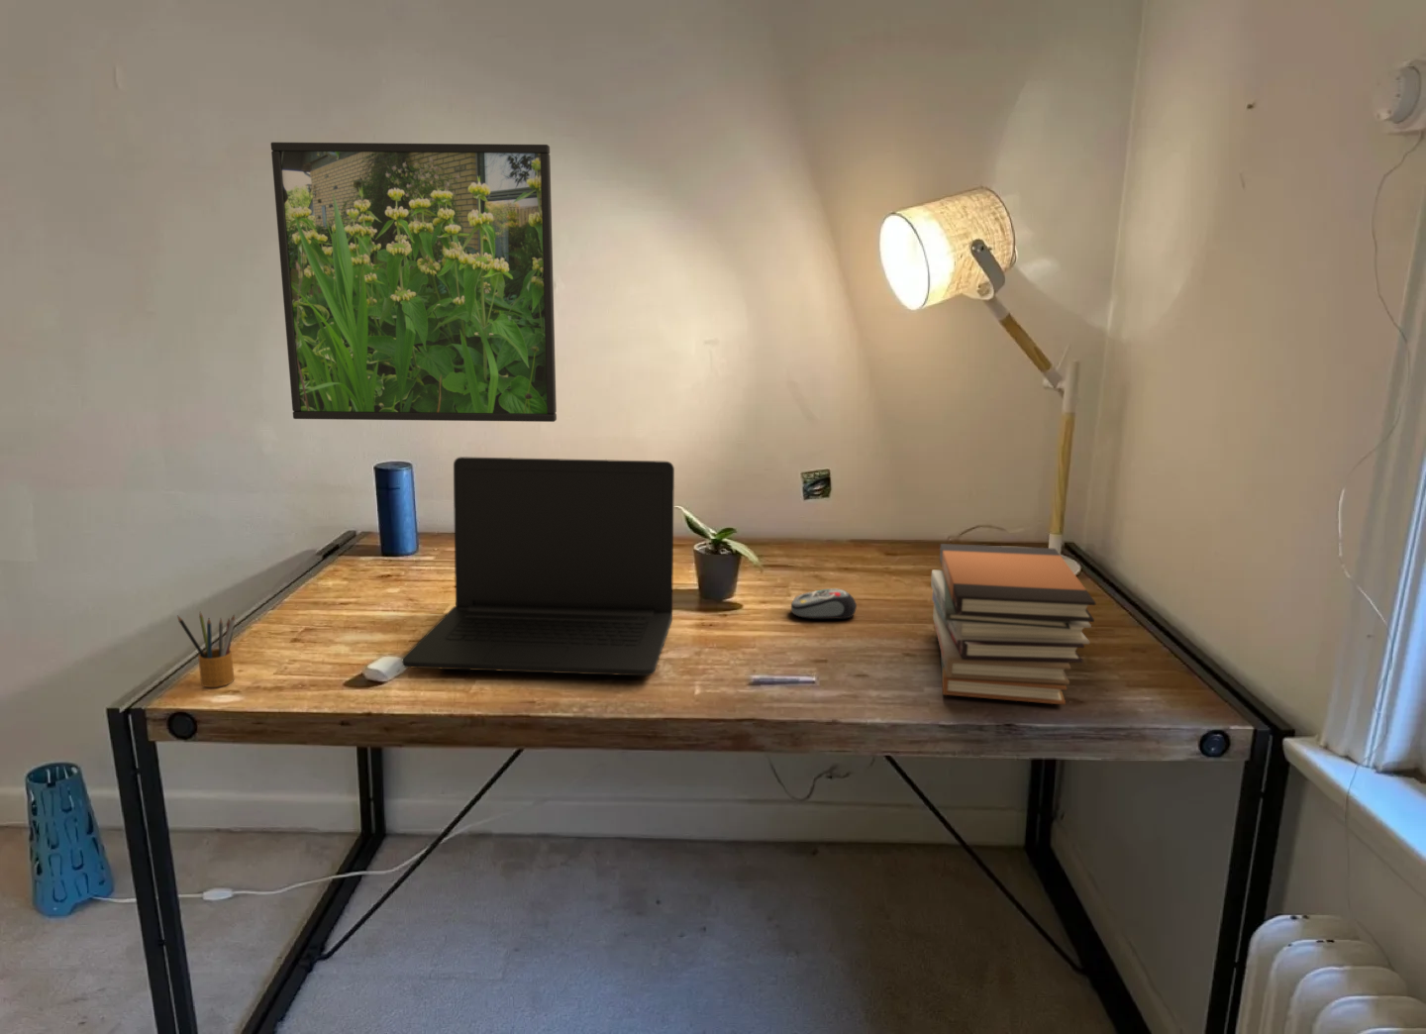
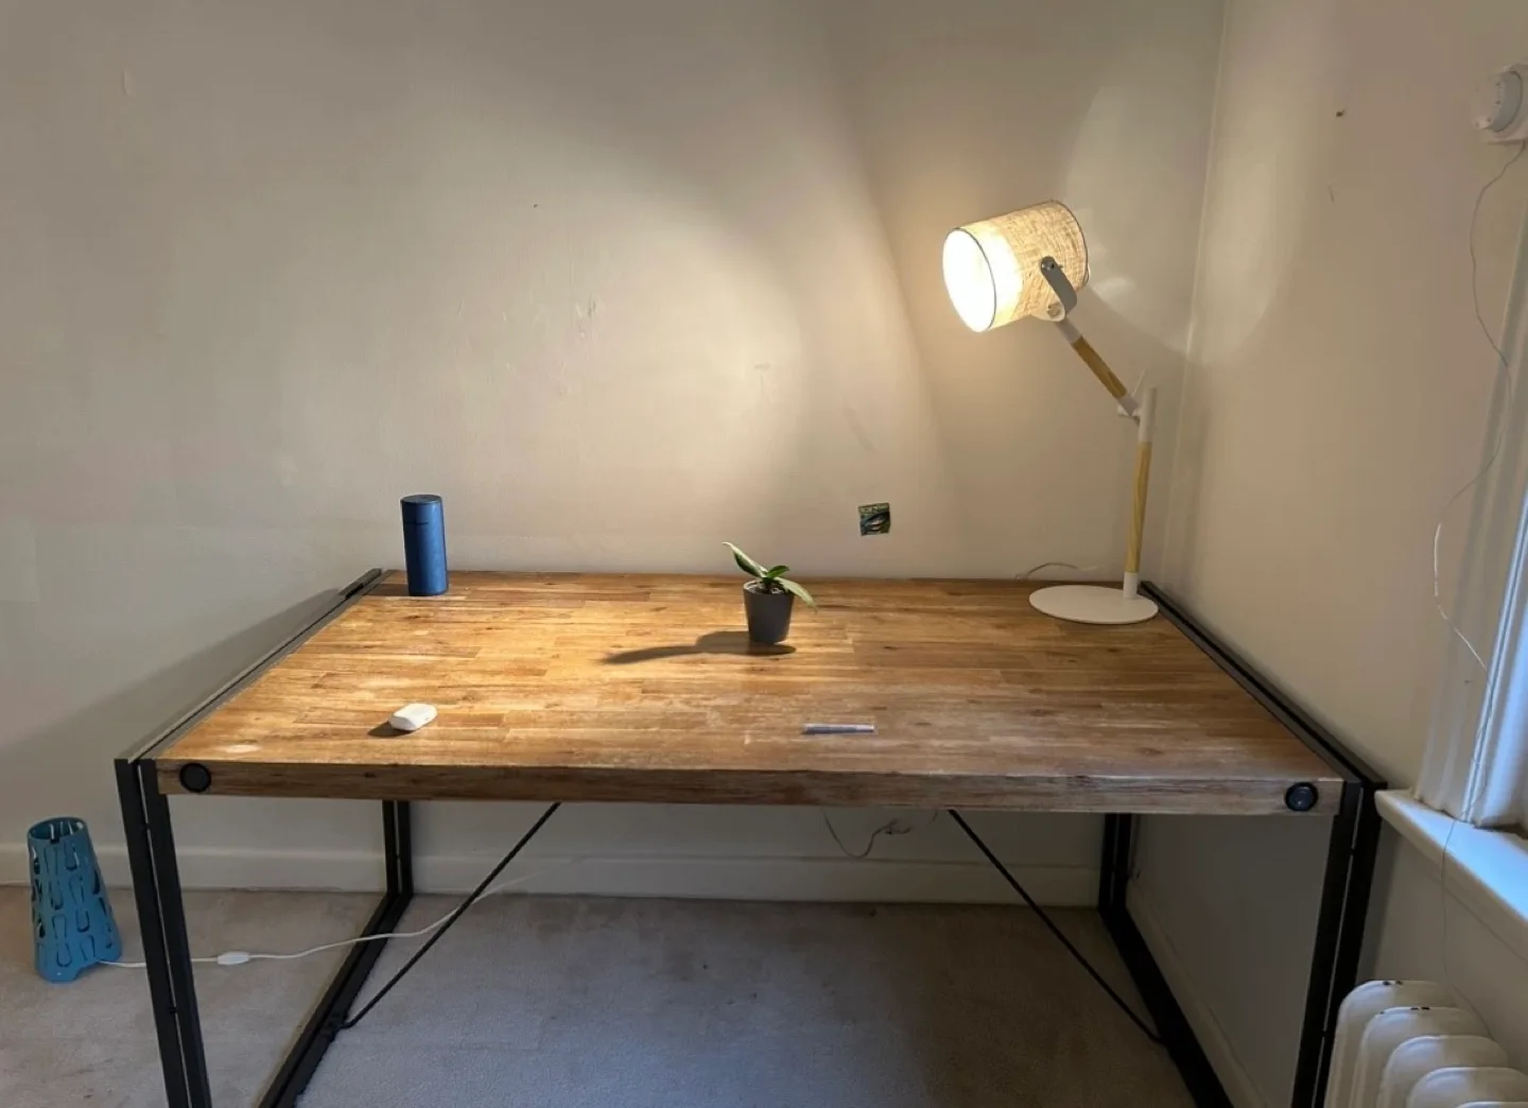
- laptop [401,456,675,676]
- computer mouse [790,588,858,620]
- pencil box [176,611,237,689]
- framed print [269,142,558,423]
- book stack [930,542,1097,706]
